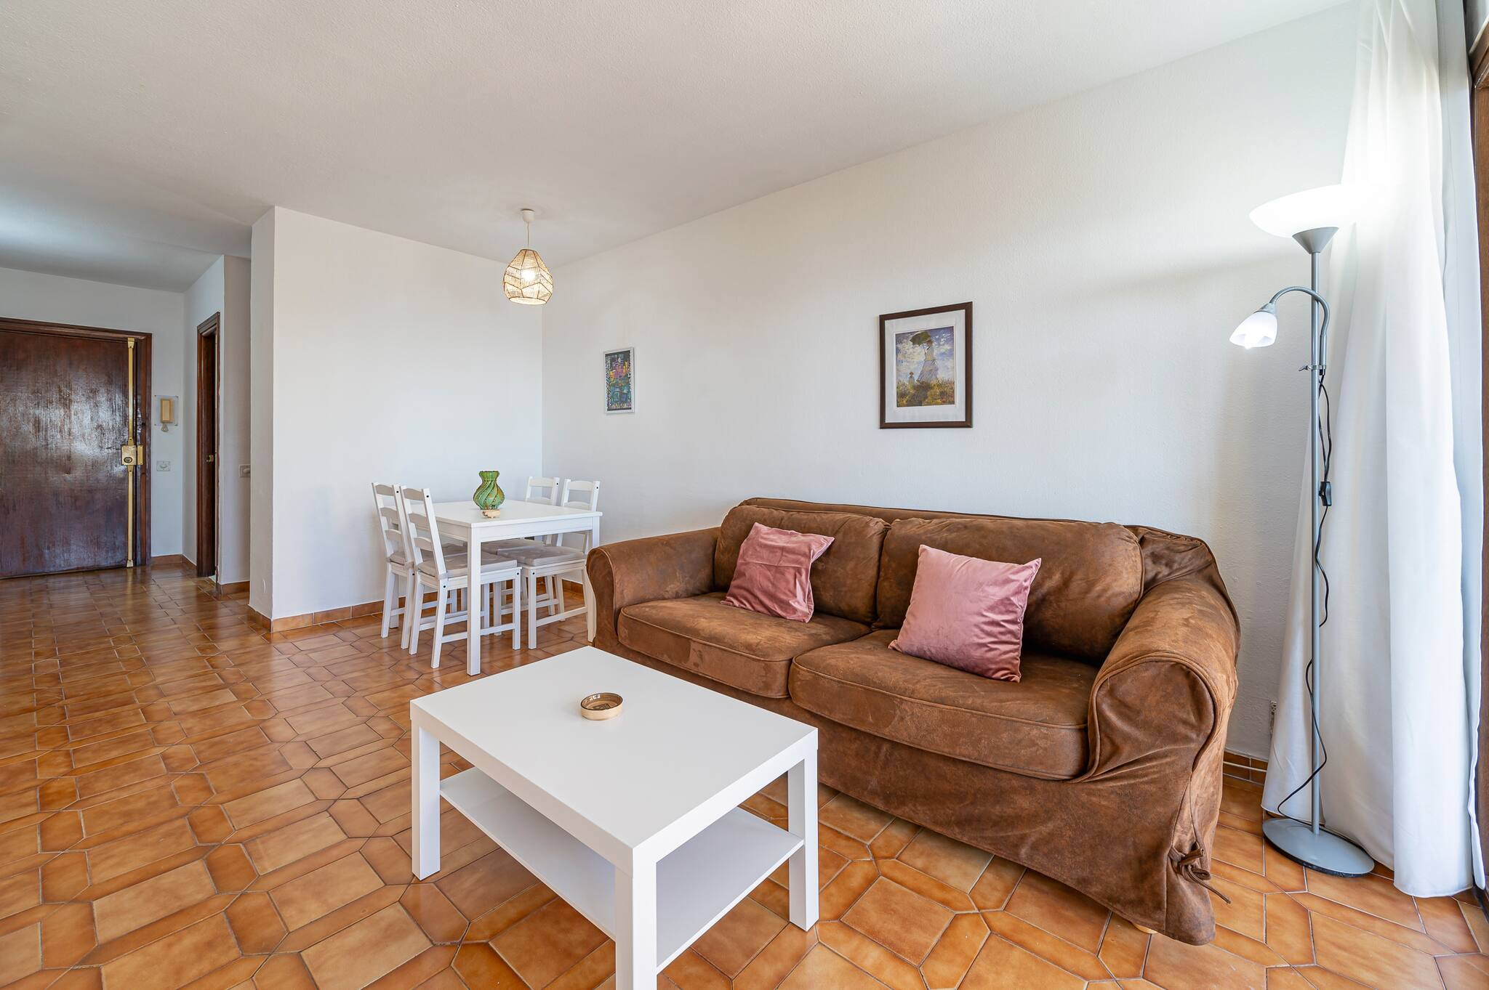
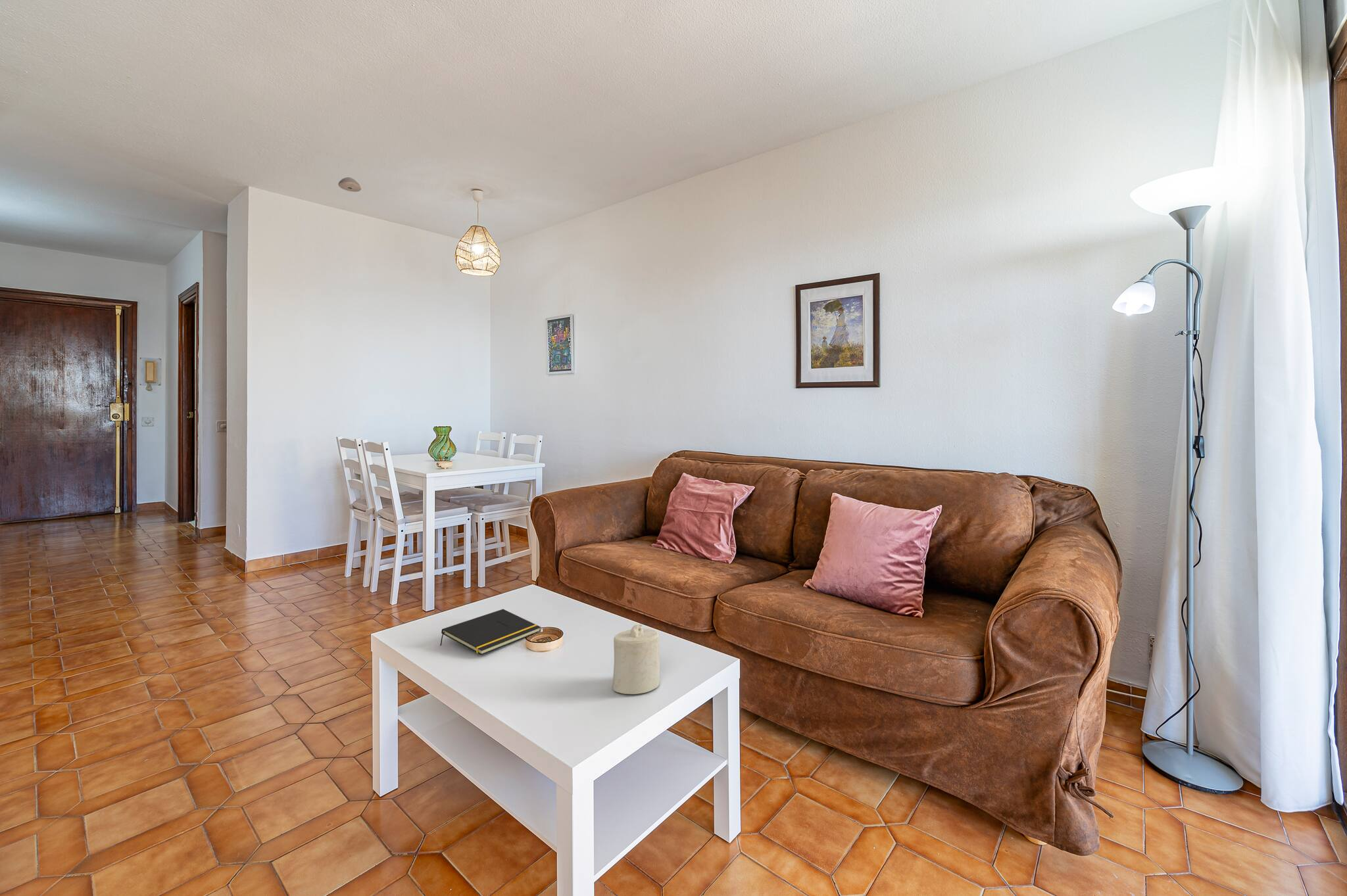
+ notepad [439,609,541,655]
+ candle [612,624,660,695]
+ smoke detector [337,177,362,193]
